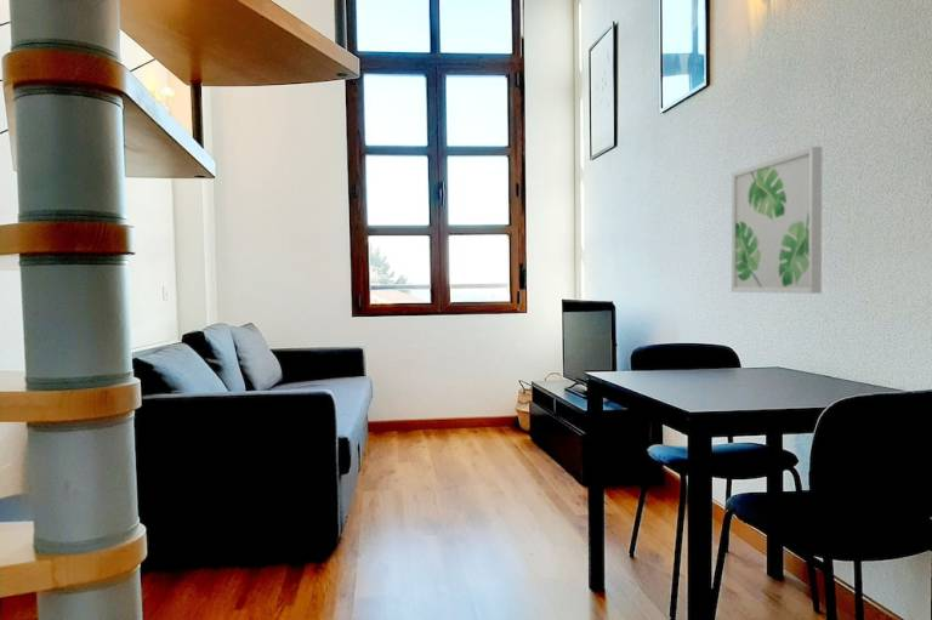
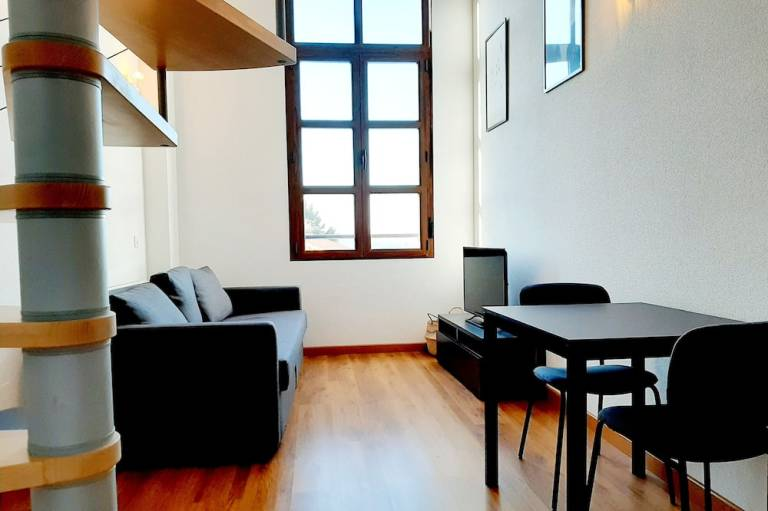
- wall art [731,146,823,295]
